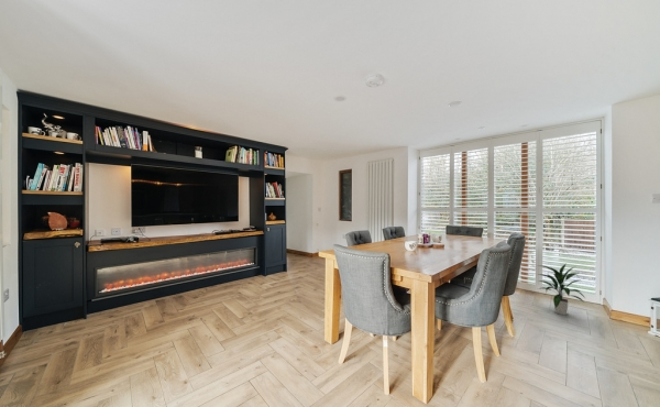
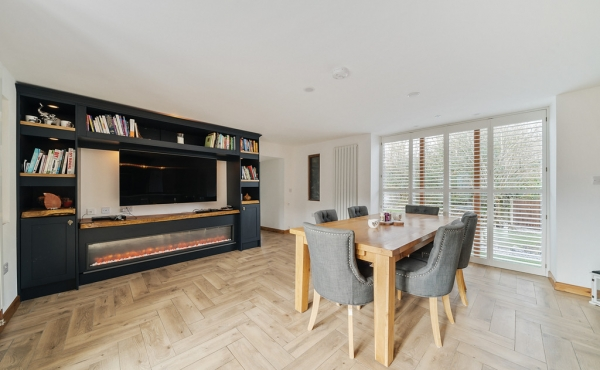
- indoor plant [537,262,586,317]
